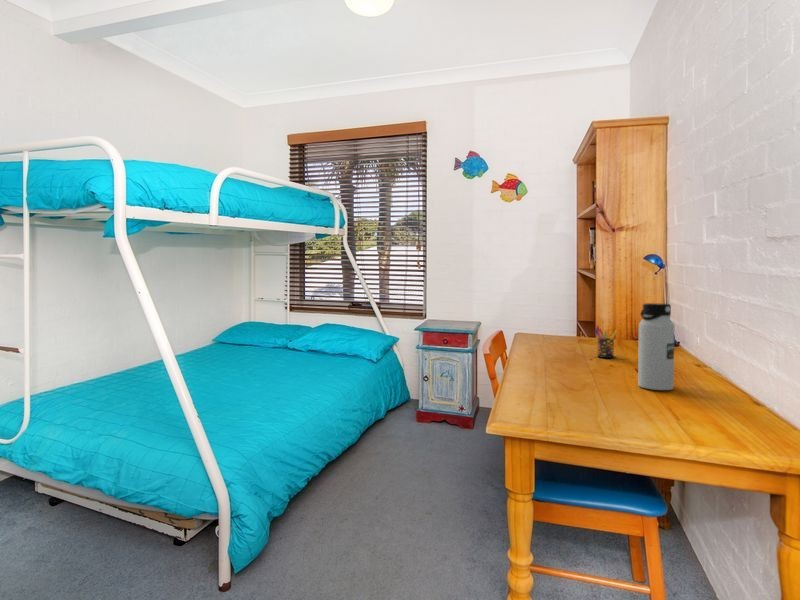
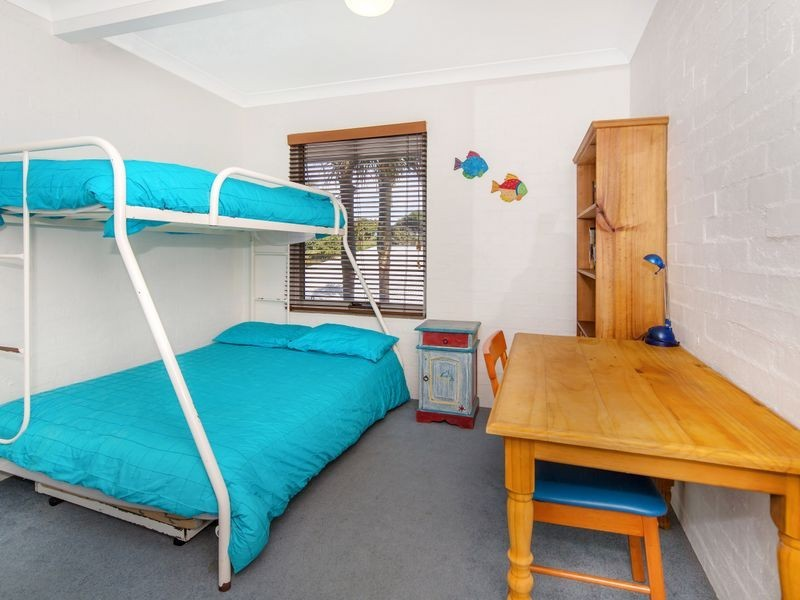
- pen holder [593,324,619,359]
- water bottle [637,302,676,391]
